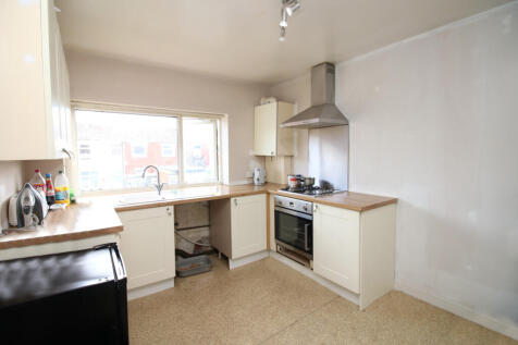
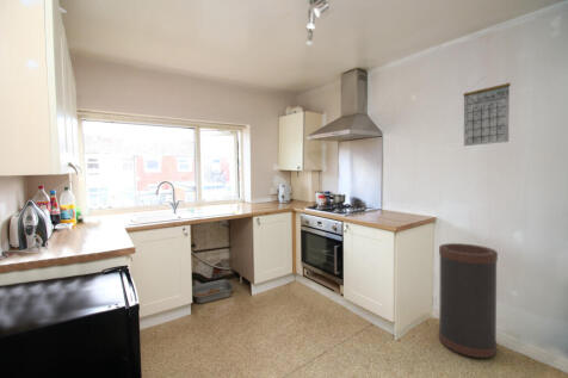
+ trash can [438,242,499,359]
+ calendar [462,74,512,147]
